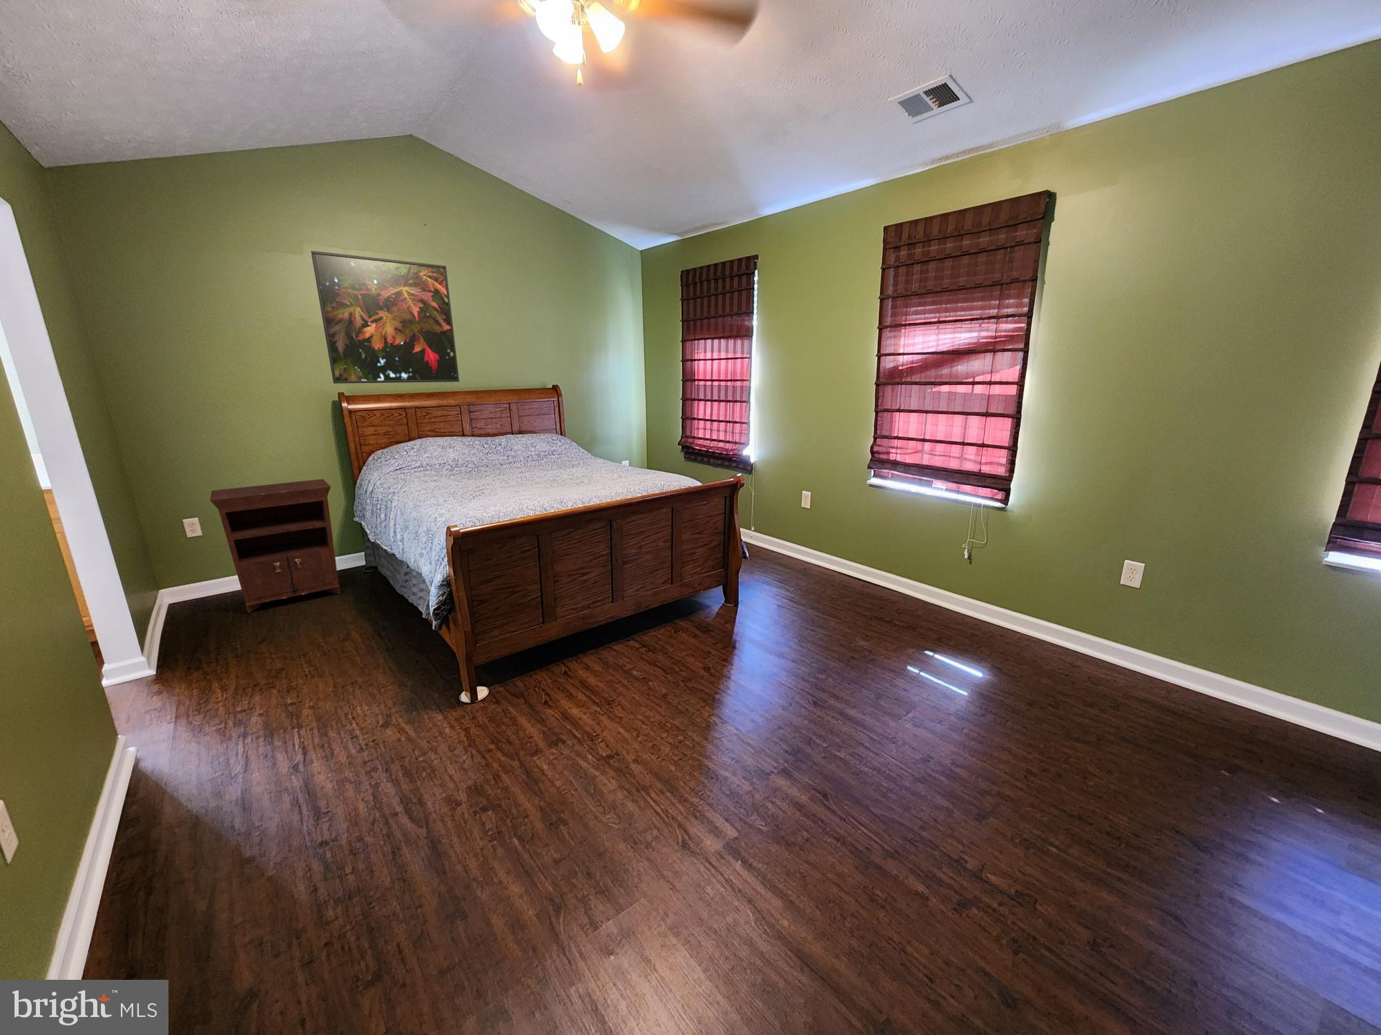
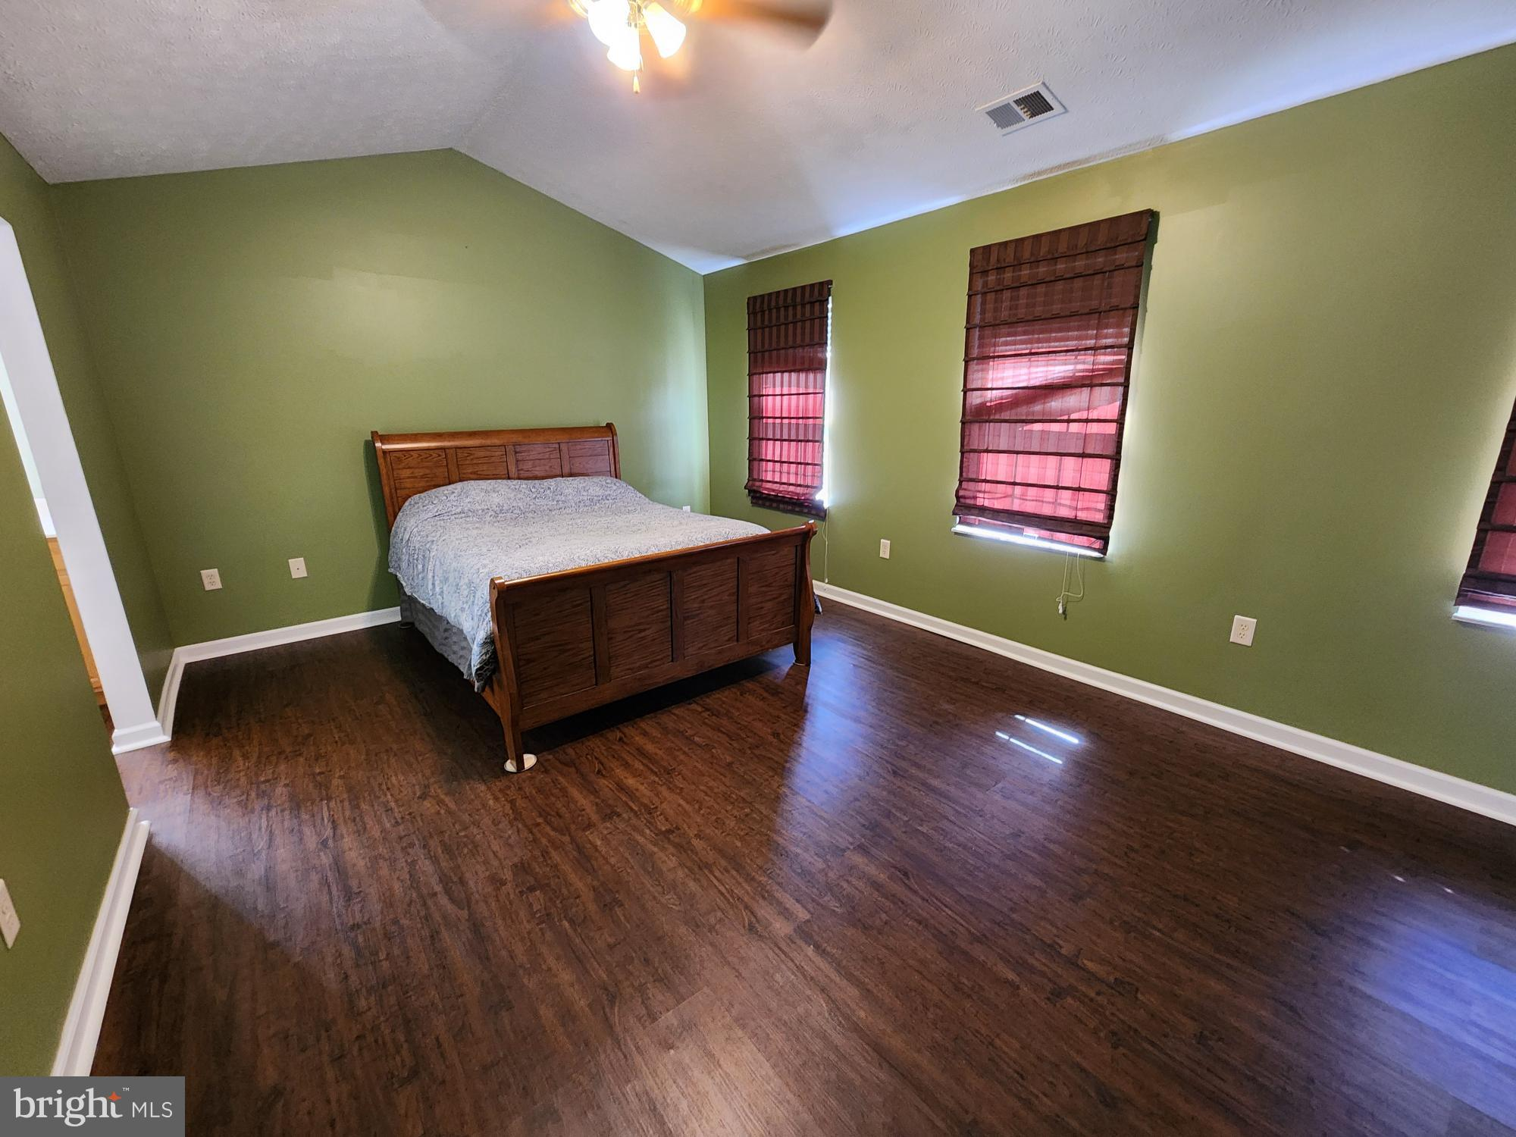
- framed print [311,250,460,385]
- nightstand [209,478,341,614]
